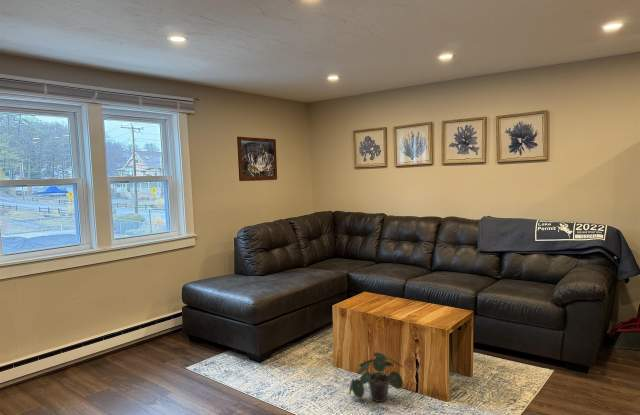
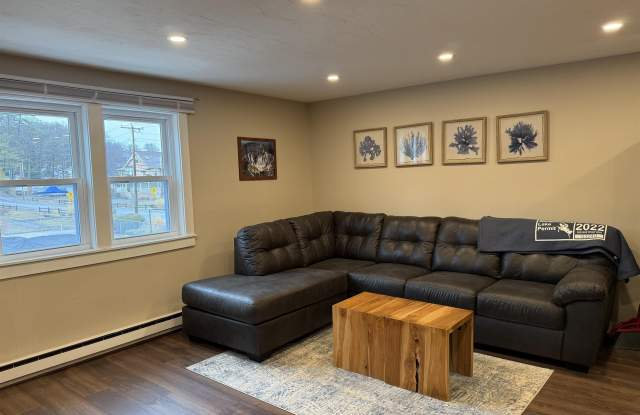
- potted plant [348,352,404,403]
